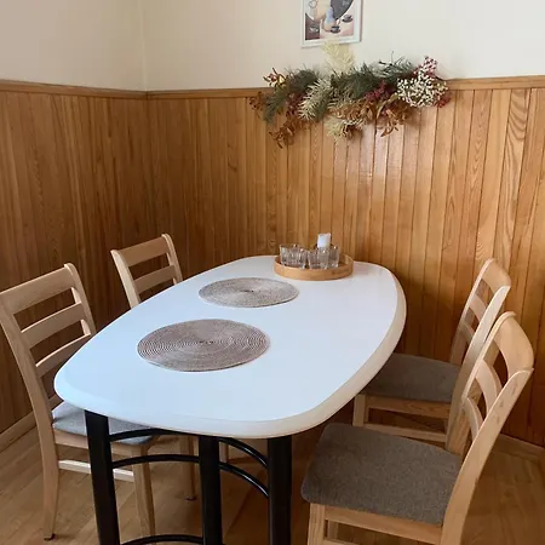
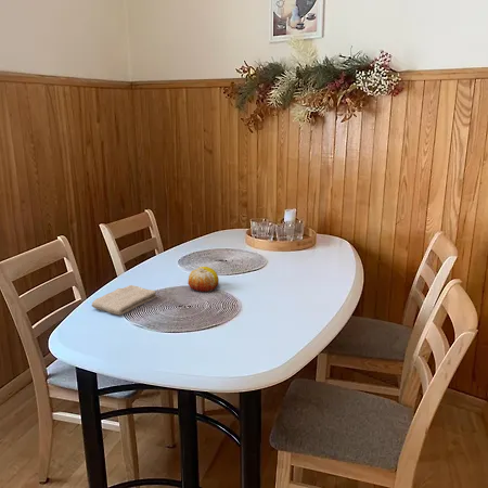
+ fruit [187,266,220,293]
+ washcloth [91,284,158,316]
